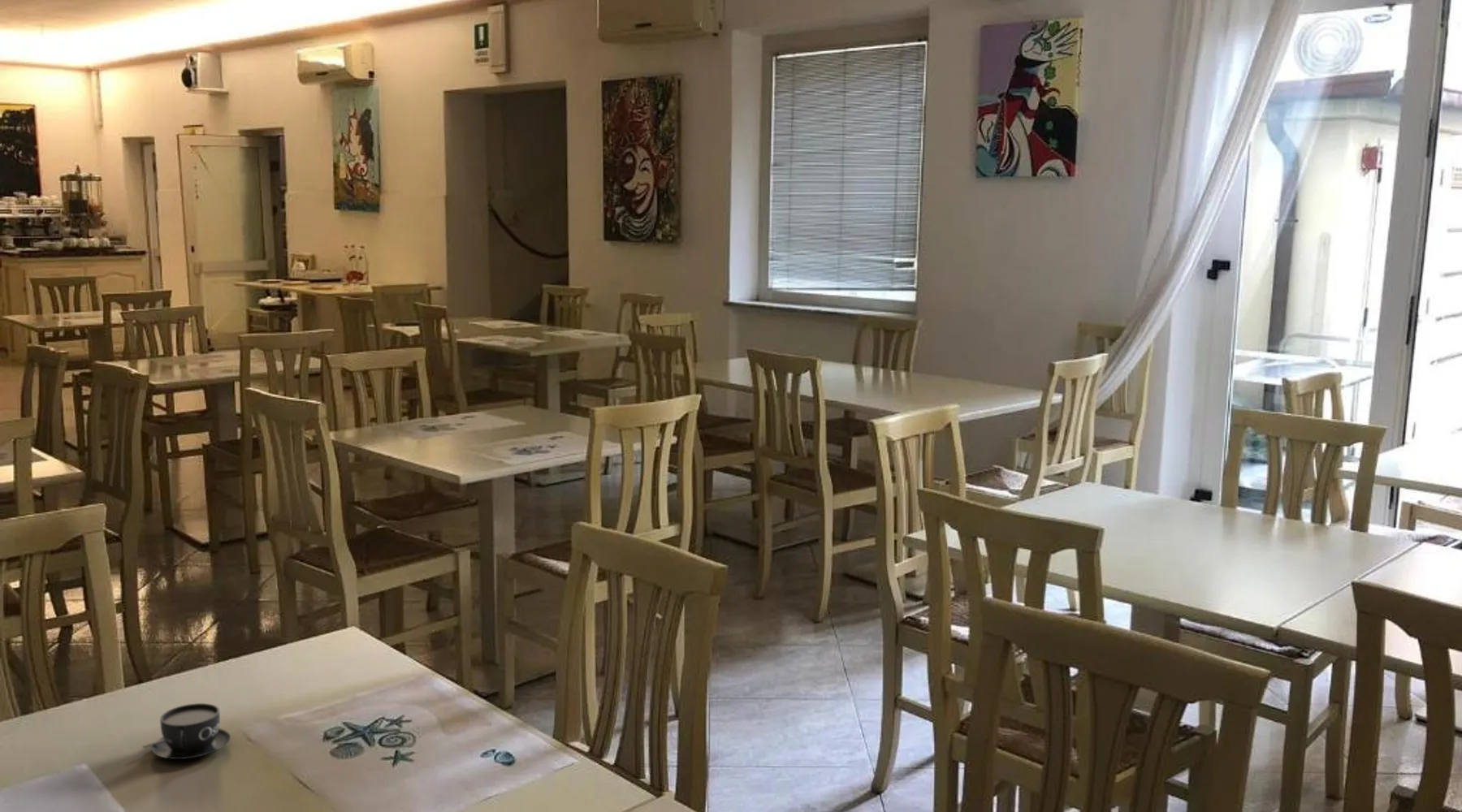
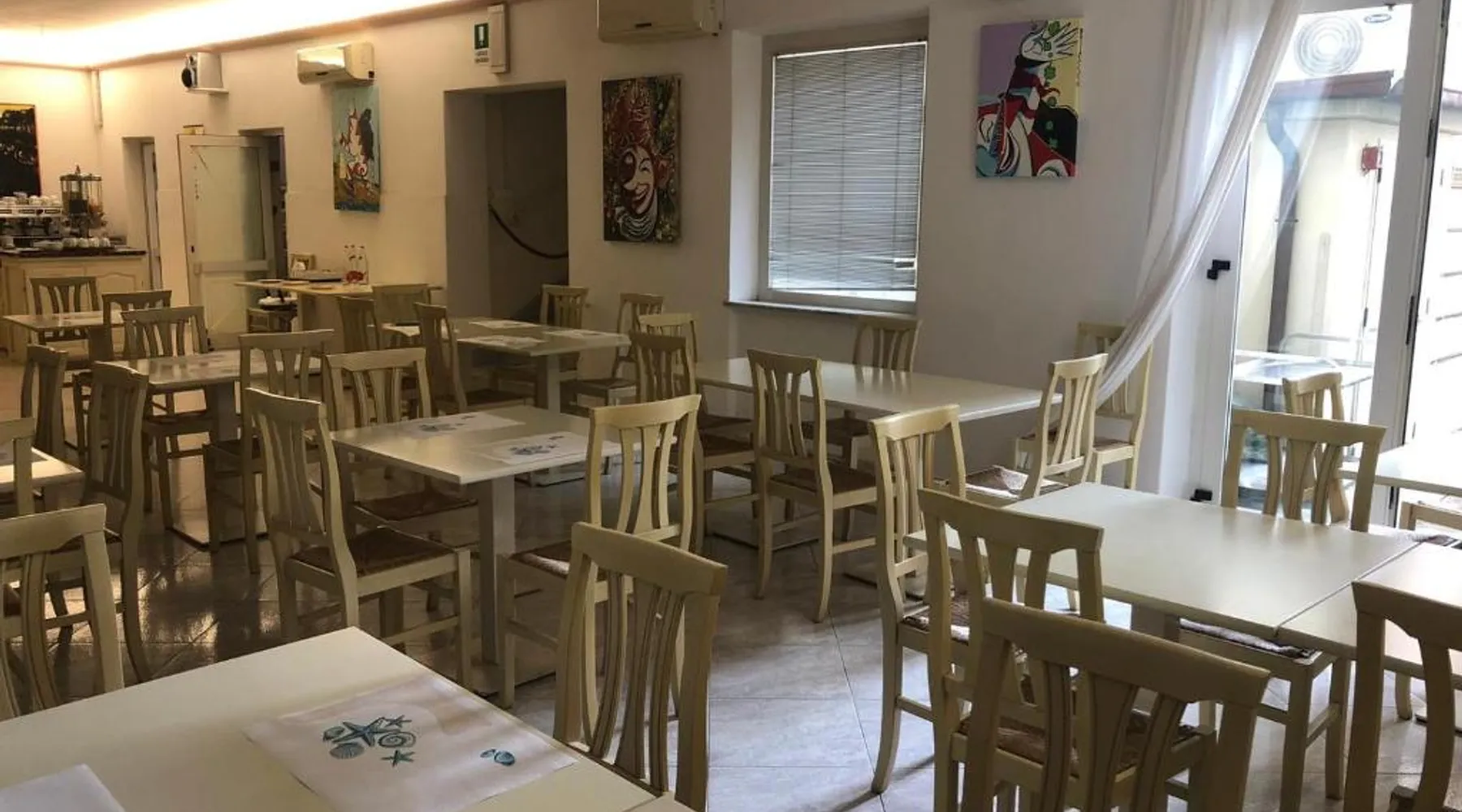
- teacup [141,702,231,760]
